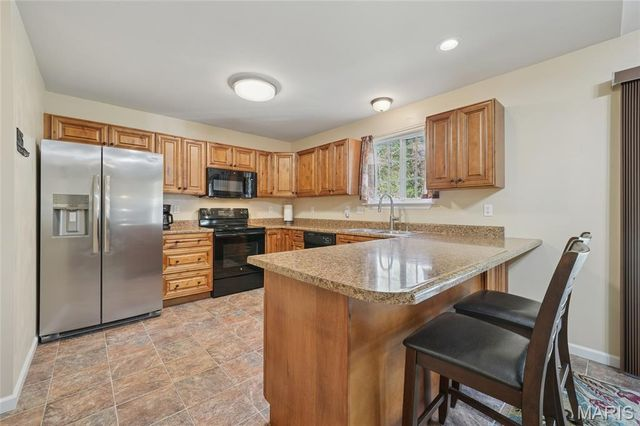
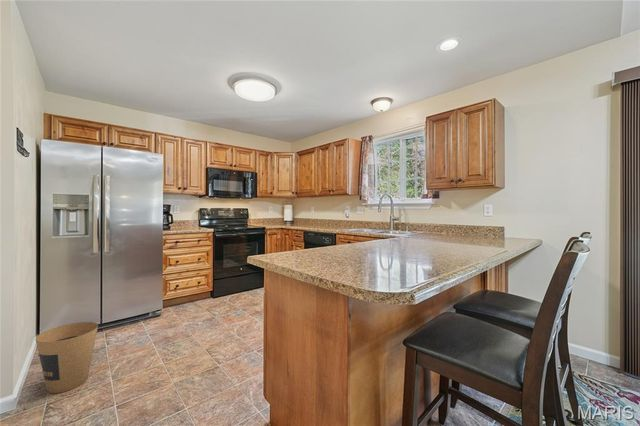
+ trash can [34,321,99,394]
